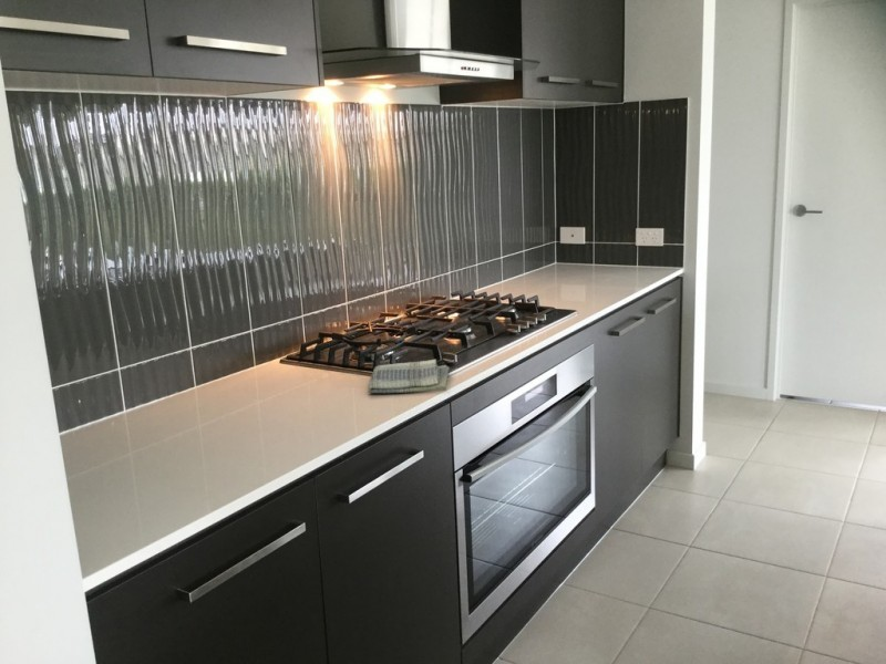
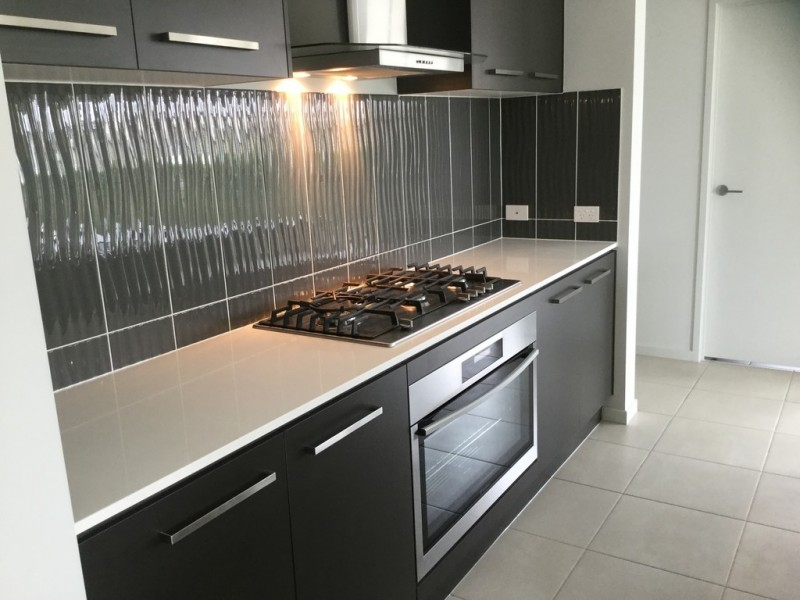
- dish towel [368,359,451,394]
